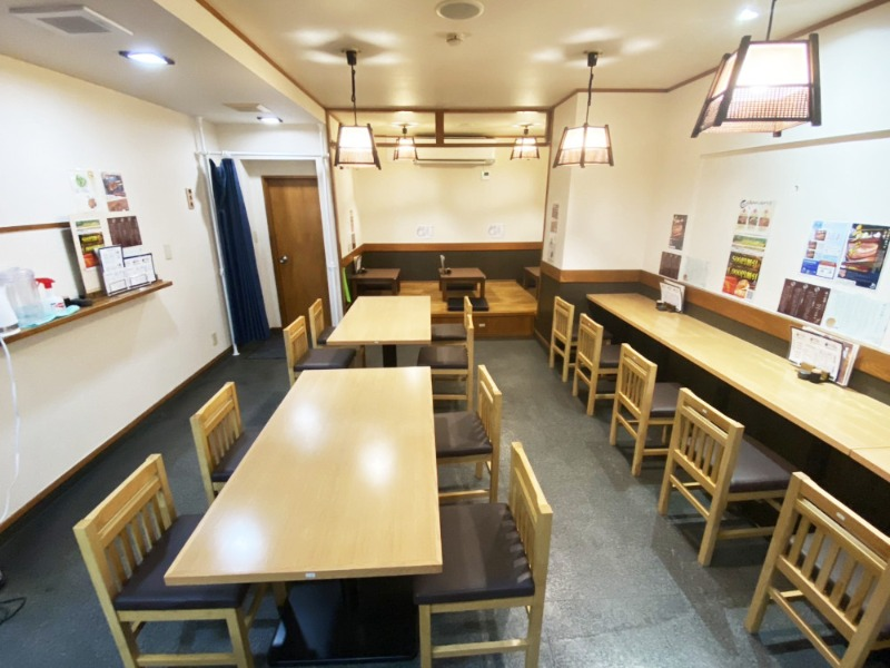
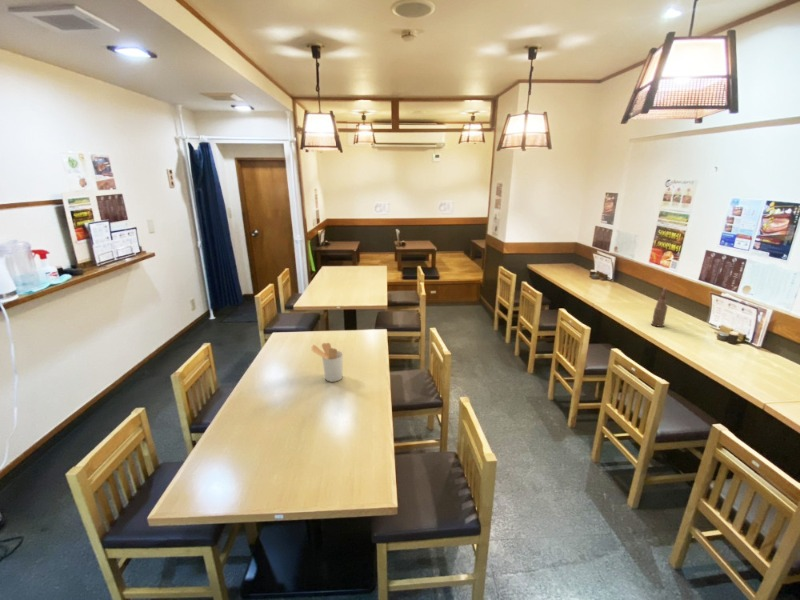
+ utensil holder [311,342,344,383]
+ bottle [650,287,669,328]
